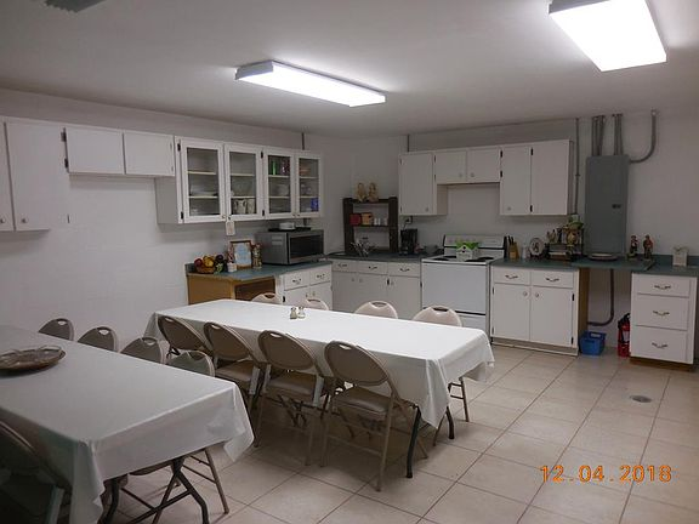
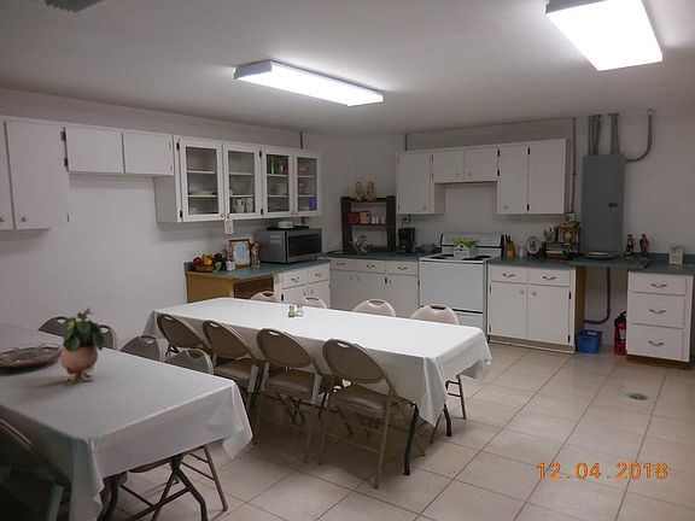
+ potted plant [59,308,106,386]
